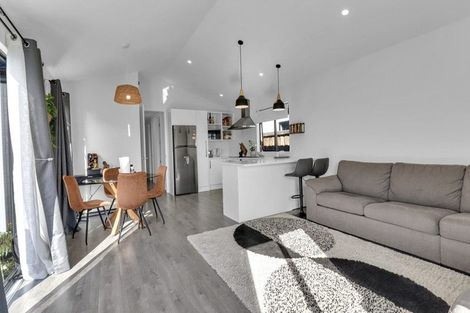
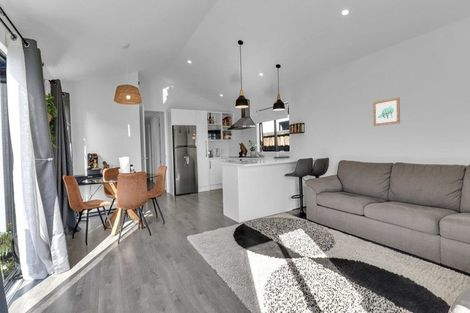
+ wall art [372,96,401,127]
